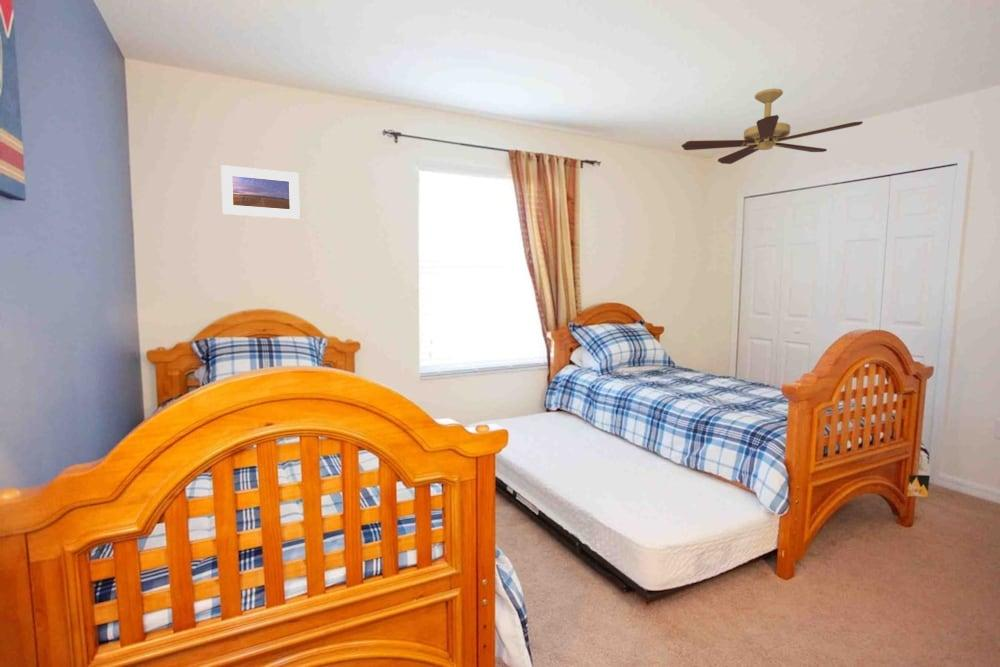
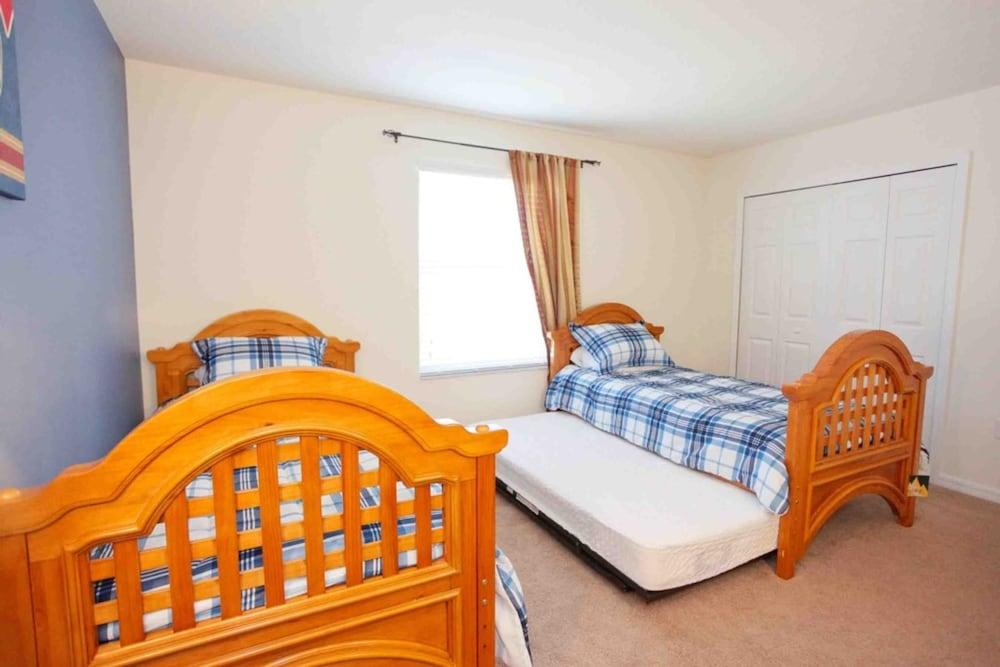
- ceiling fan [681,88,864,165]
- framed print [220,164,301,220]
